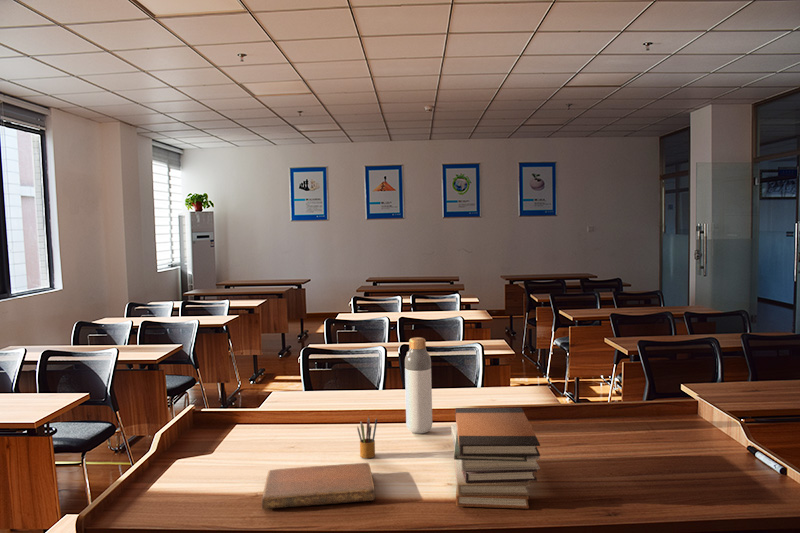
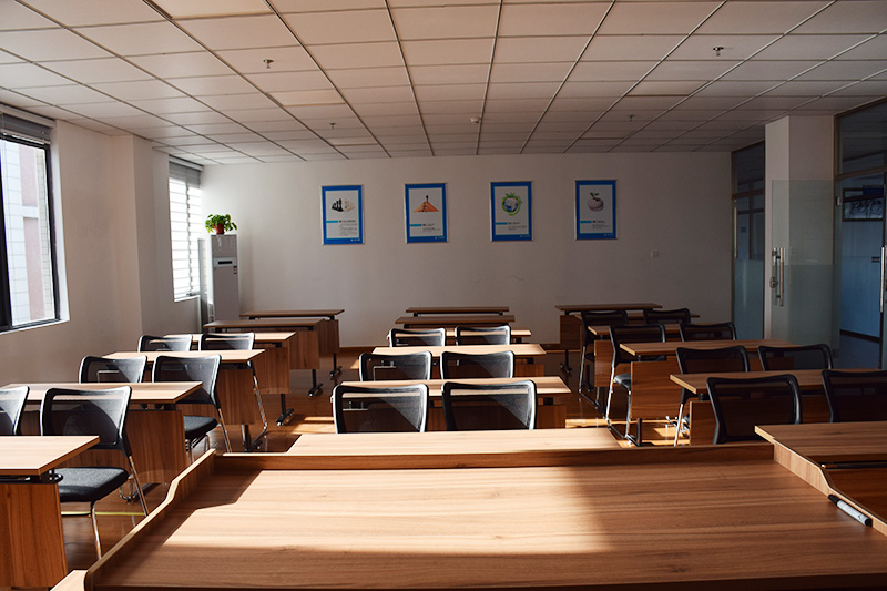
- bottle [404,337,433,434]
- notebook [261,462,376,510]
- book stack [450,407,541,510]
- pencil box [356,415,378,459]
